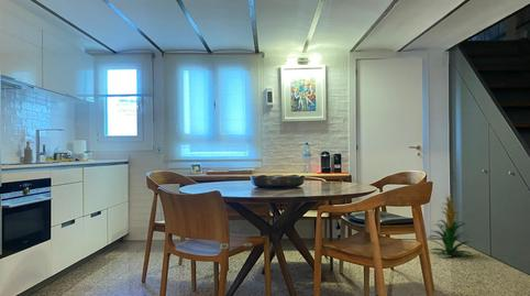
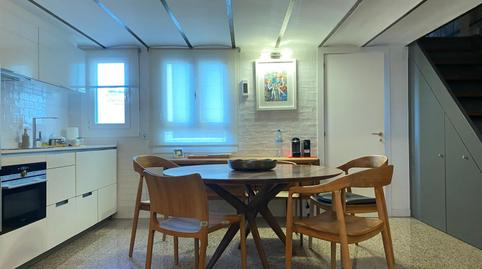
- indoor plant [428,194,475,259]
